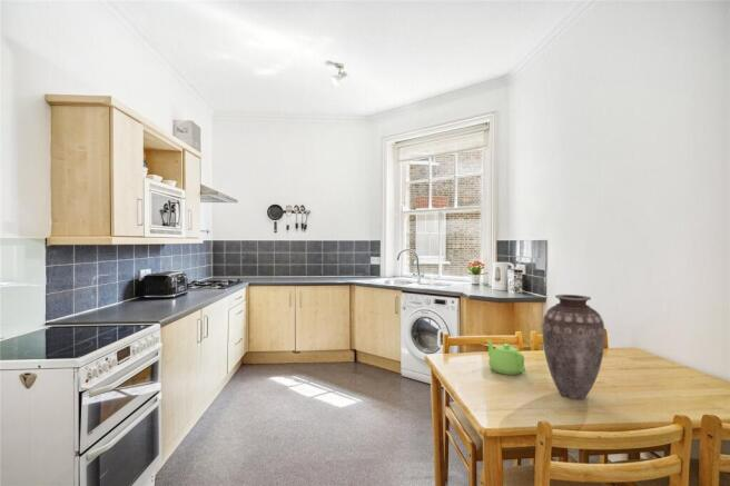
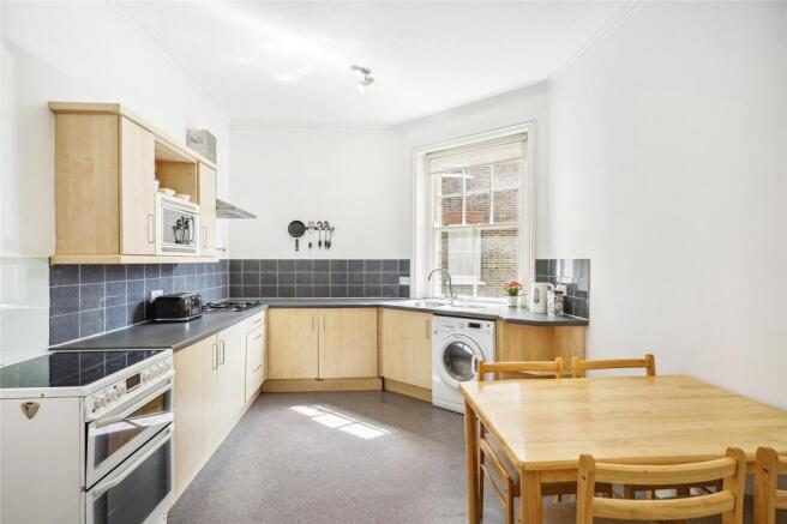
- teapot [485,338,526,376]
- vase [542,294,605,400]
